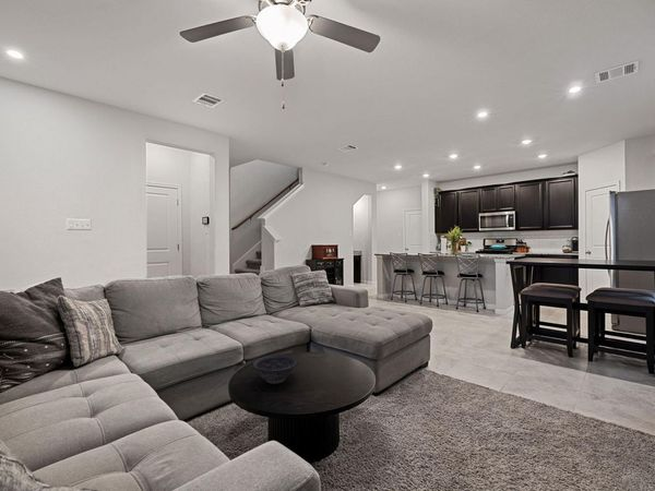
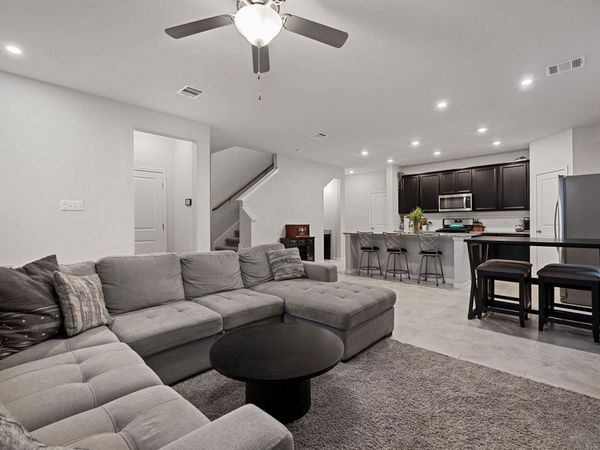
- decorative bowl [251,355,299,385]
